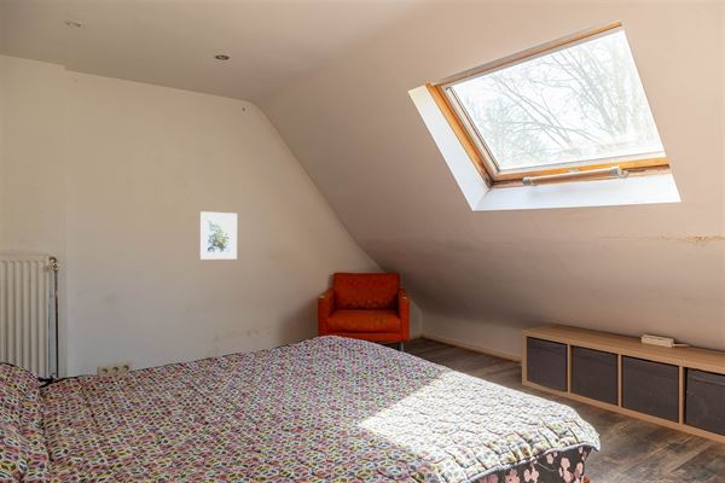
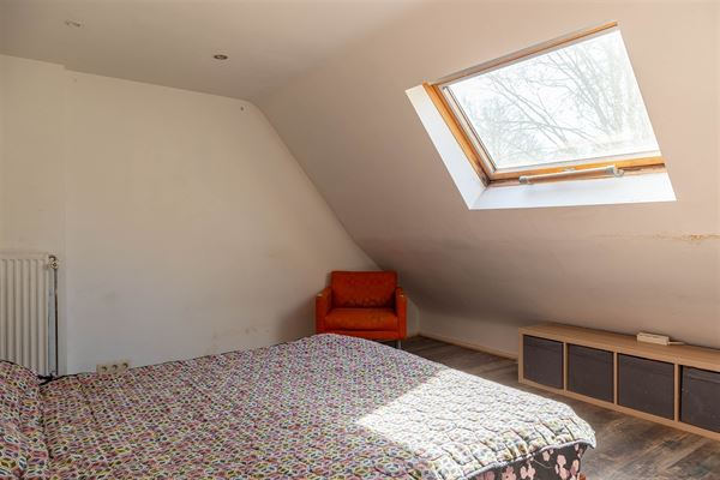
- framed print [198,210,238,261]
